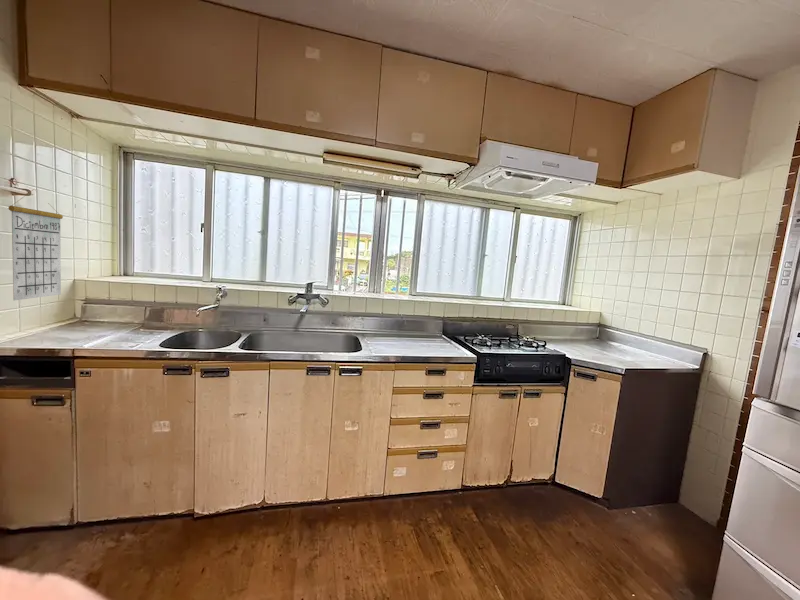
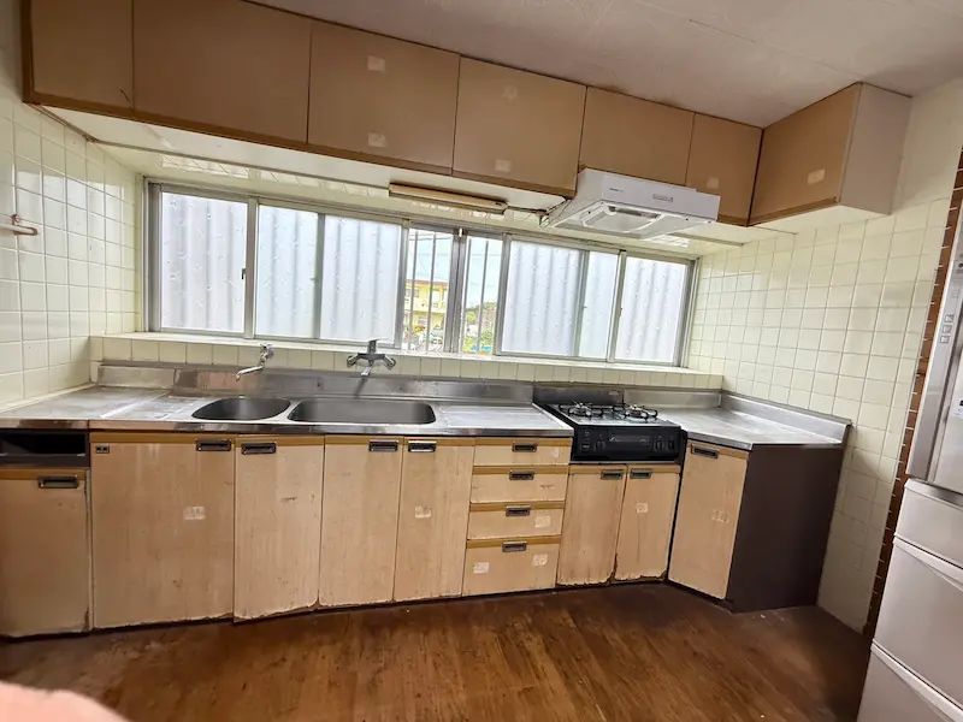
- calendar [8,188,64,301]
